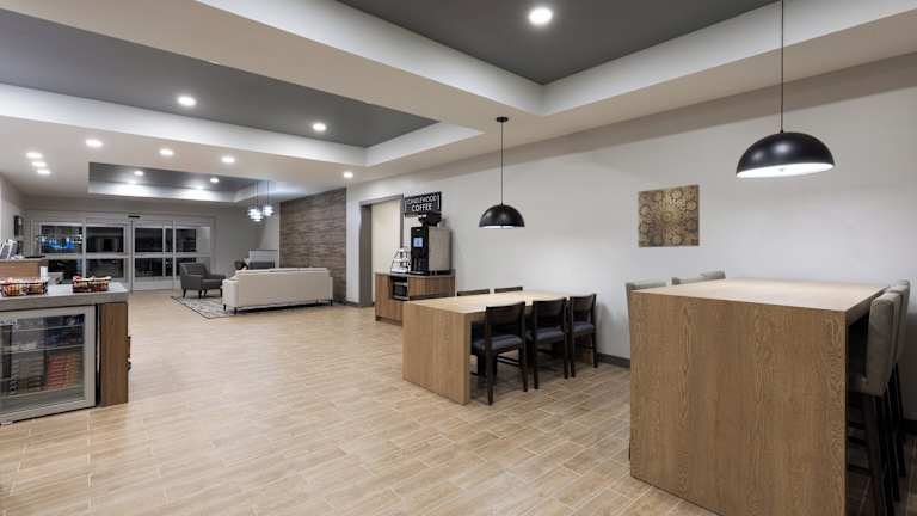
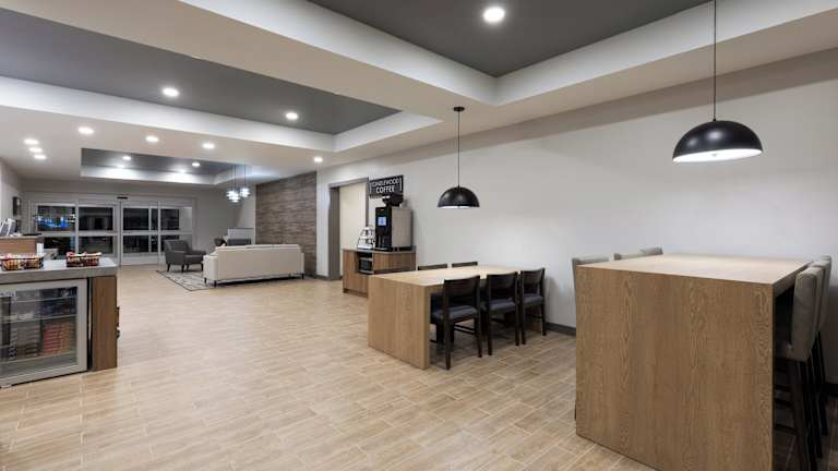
- wall art [636,183,701,248]
